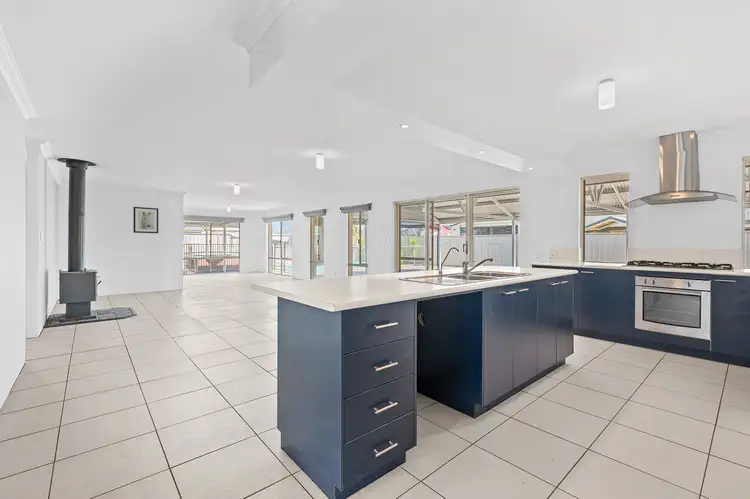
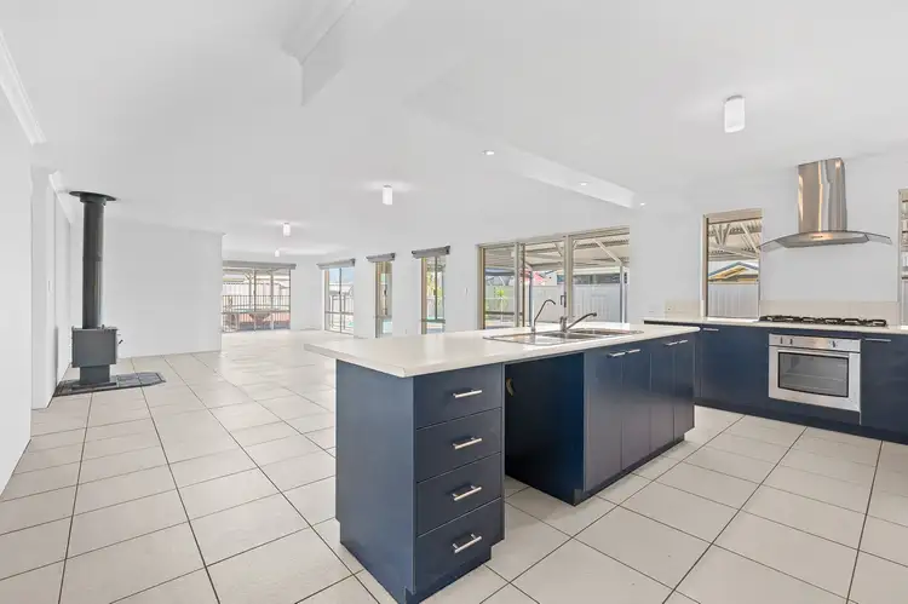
- wall art [132,206,159,234]
